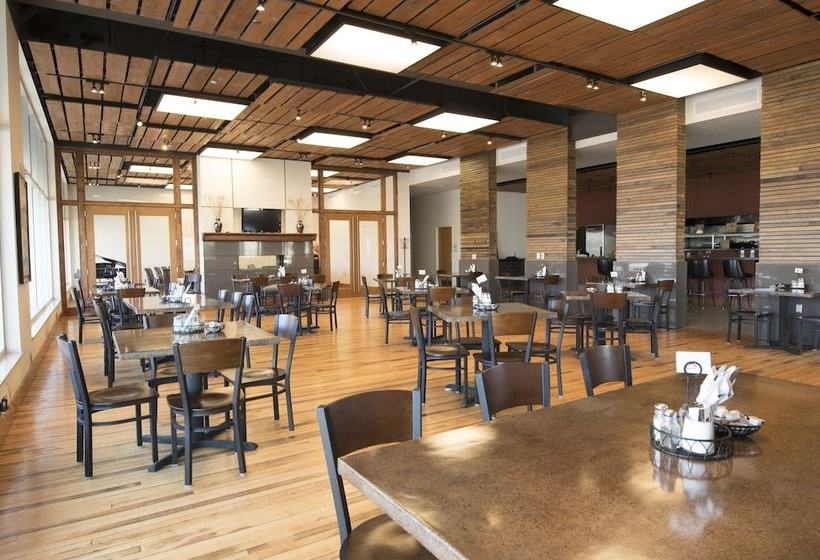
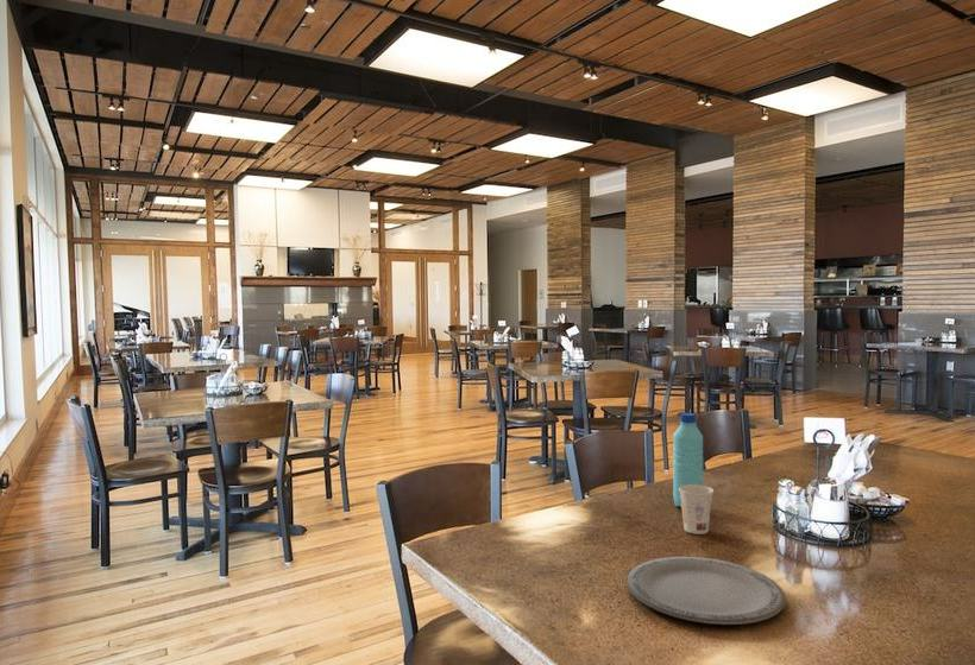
+ cup [679,484,715,536]
+ water bottle [672,412,704,509]
+ plate [625,556,786,626]
